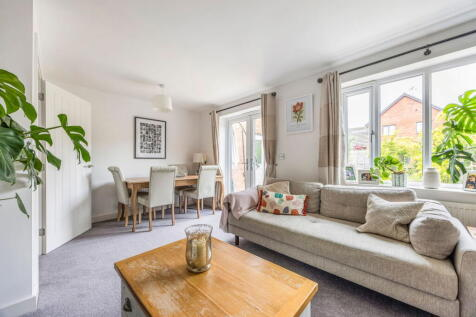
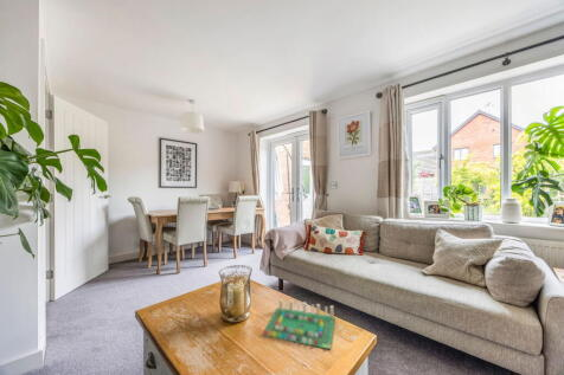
+ board game [261,298,335,350]
